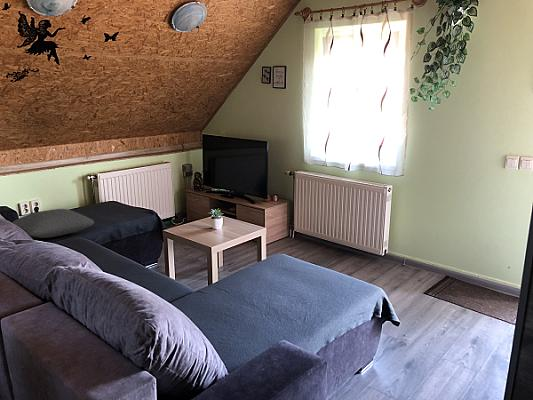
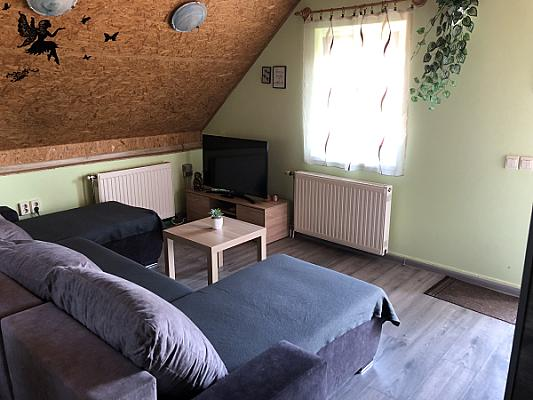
- cushion [12,208,95,239]
